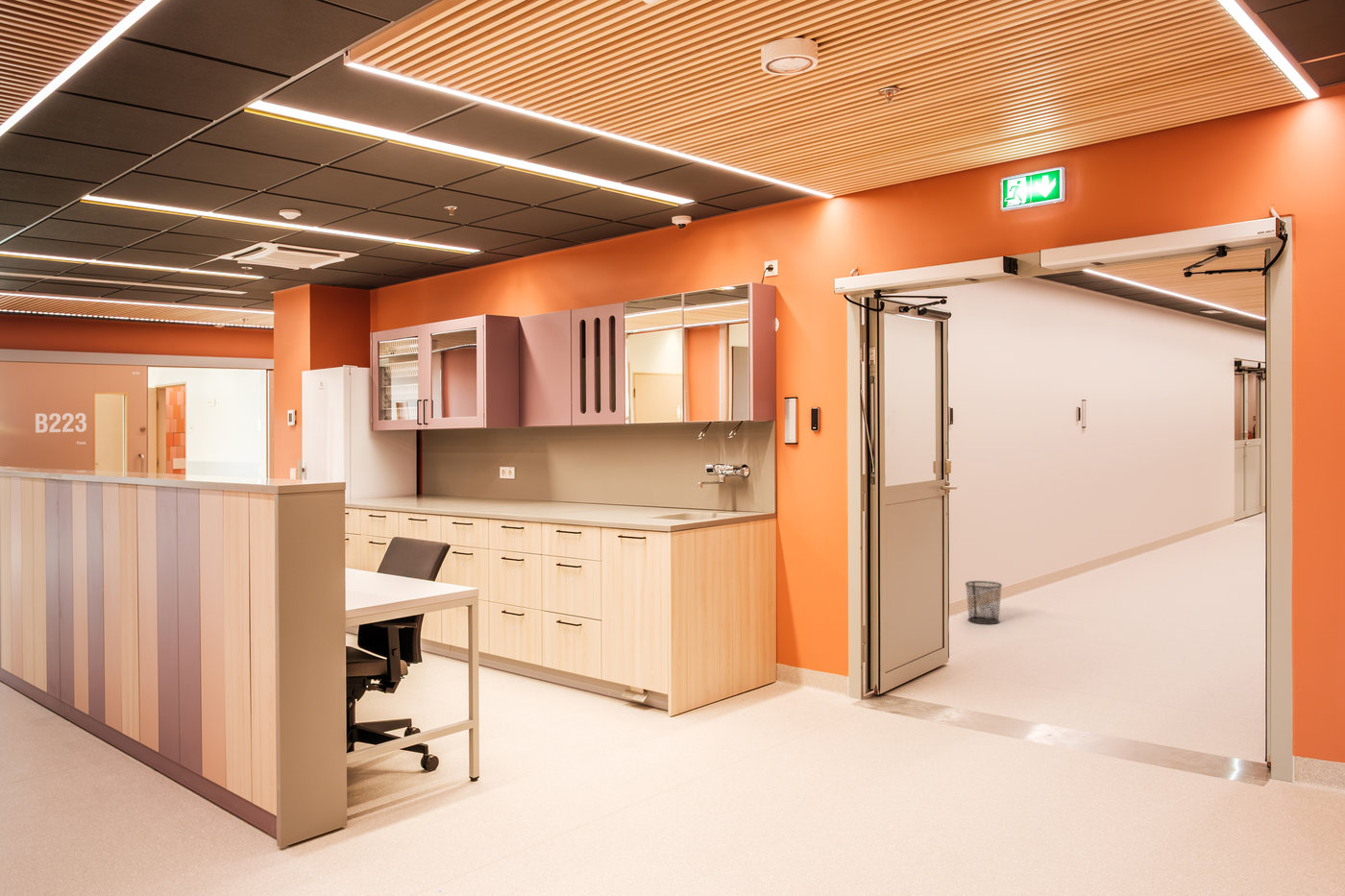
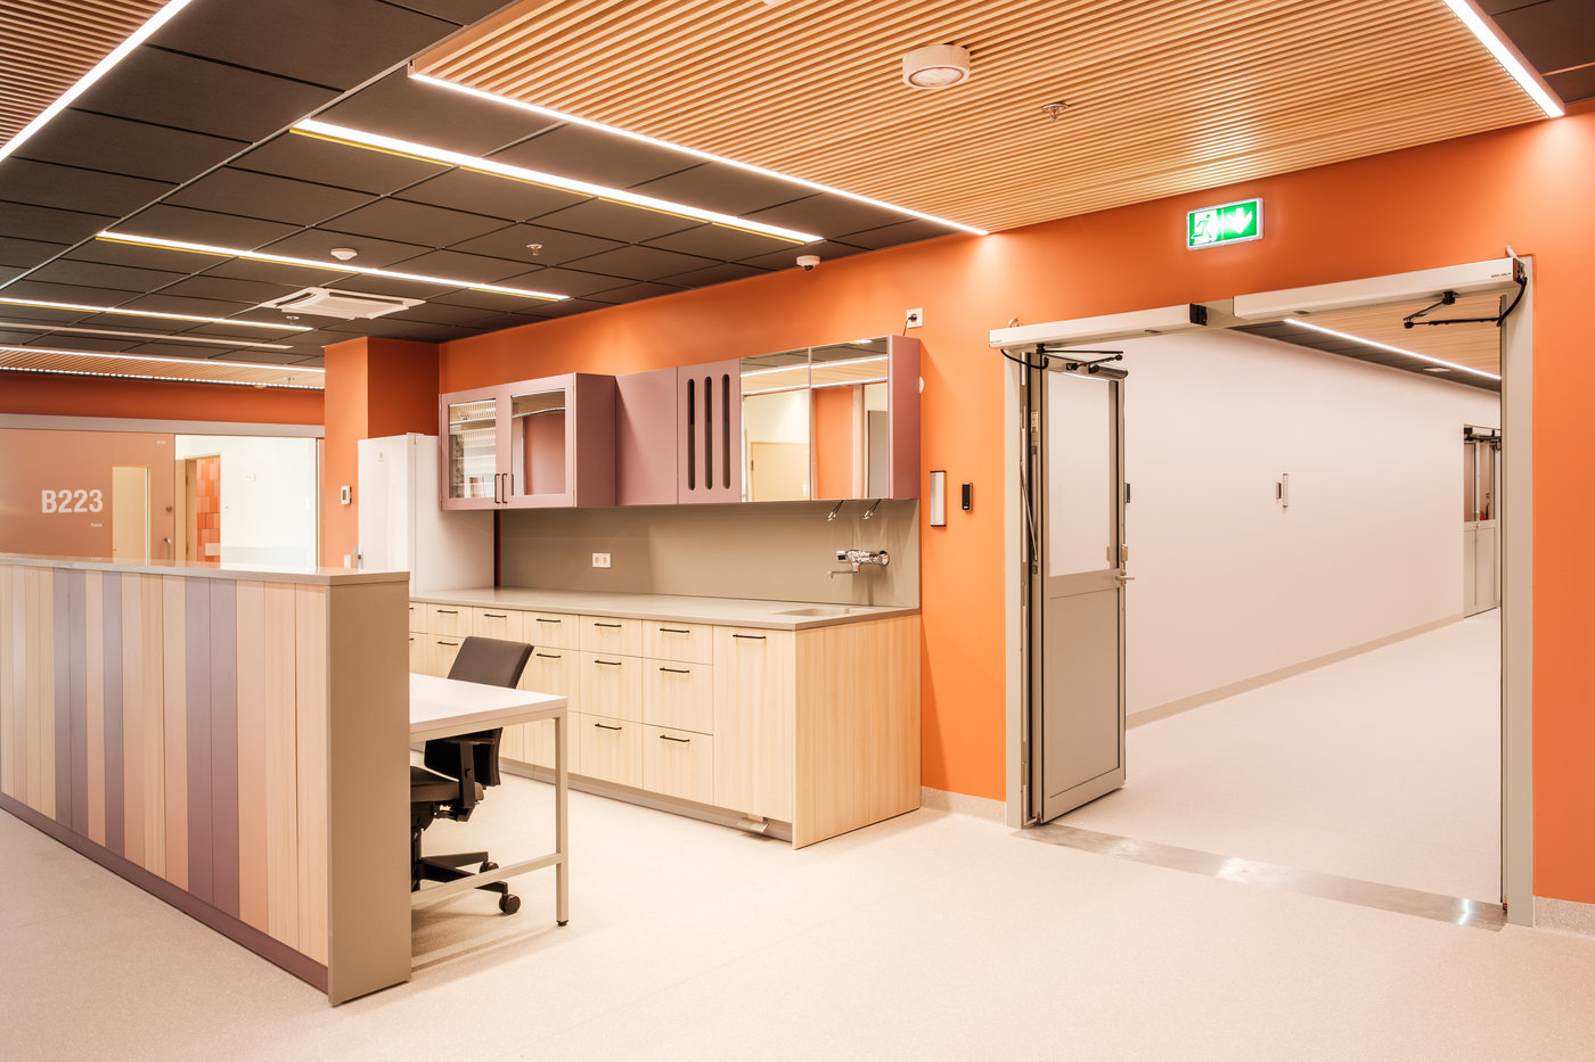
- waste bin [965,580,1003,625]
